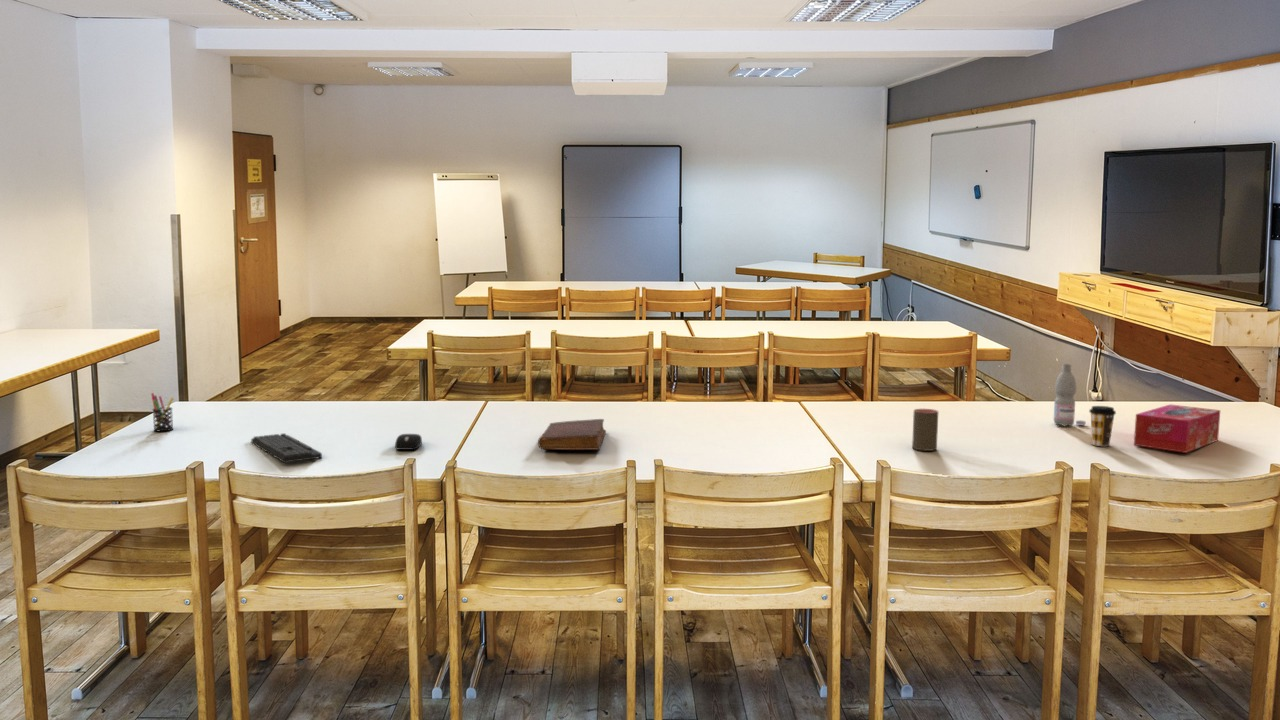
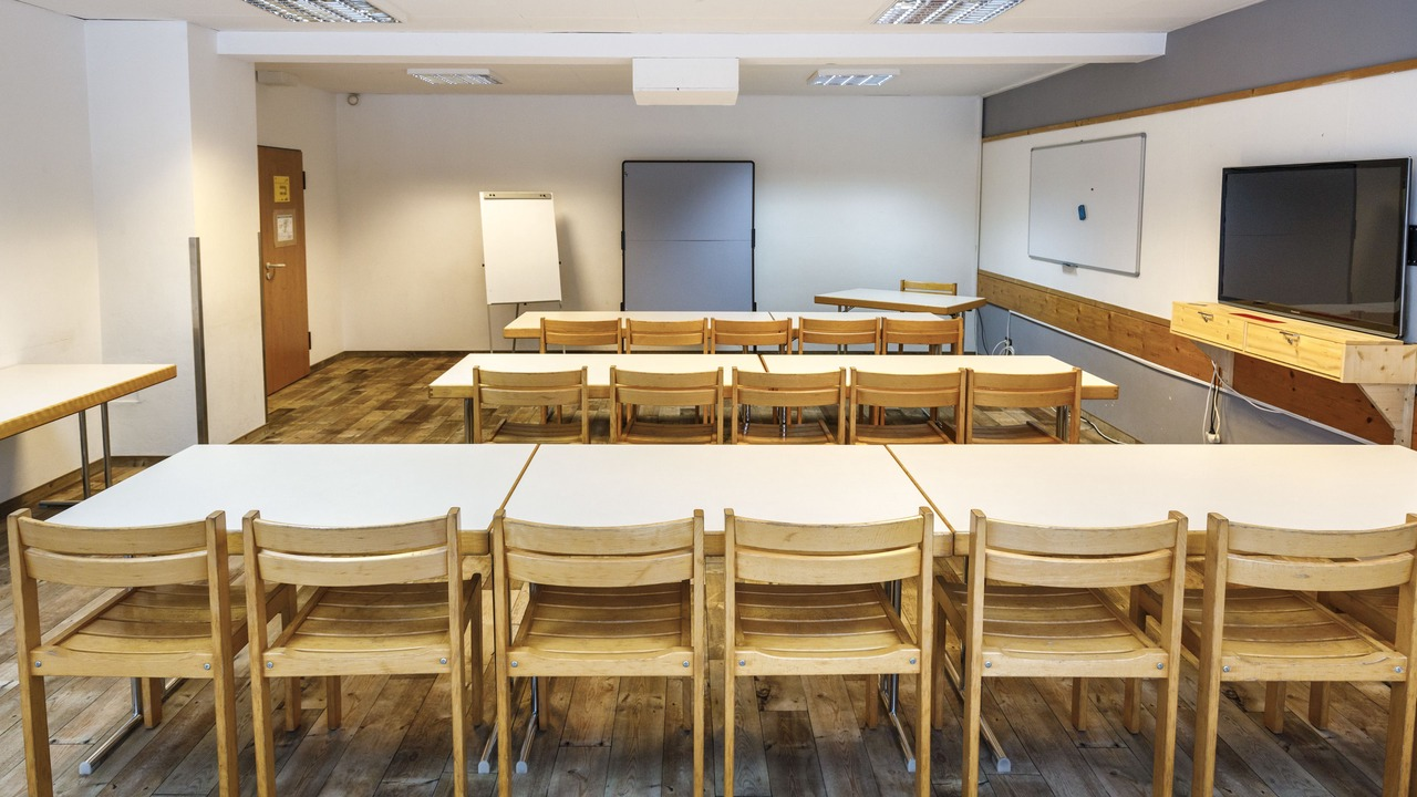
- diary [537,418,607,451]
- computer mouse [394,433,423,451]
- keyboard [250,432,323,463]
- cup [911,408,939,452]
- pen holder [150,392,175,432]
- coffee cup [1088,405,1117,447]
- water bottle [1053,363,1087,427]
- tissue box [1133,403,1221,454]
